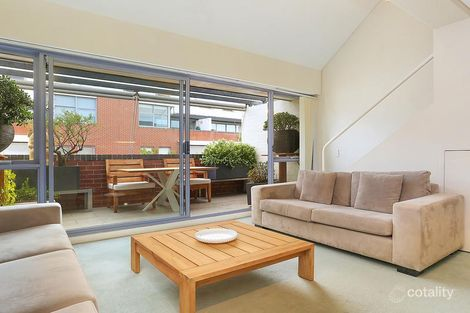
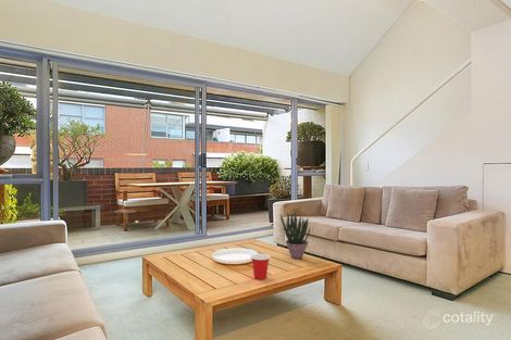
+ potted plant [279,211,311,260]
+ cup [249,253,272,280]
